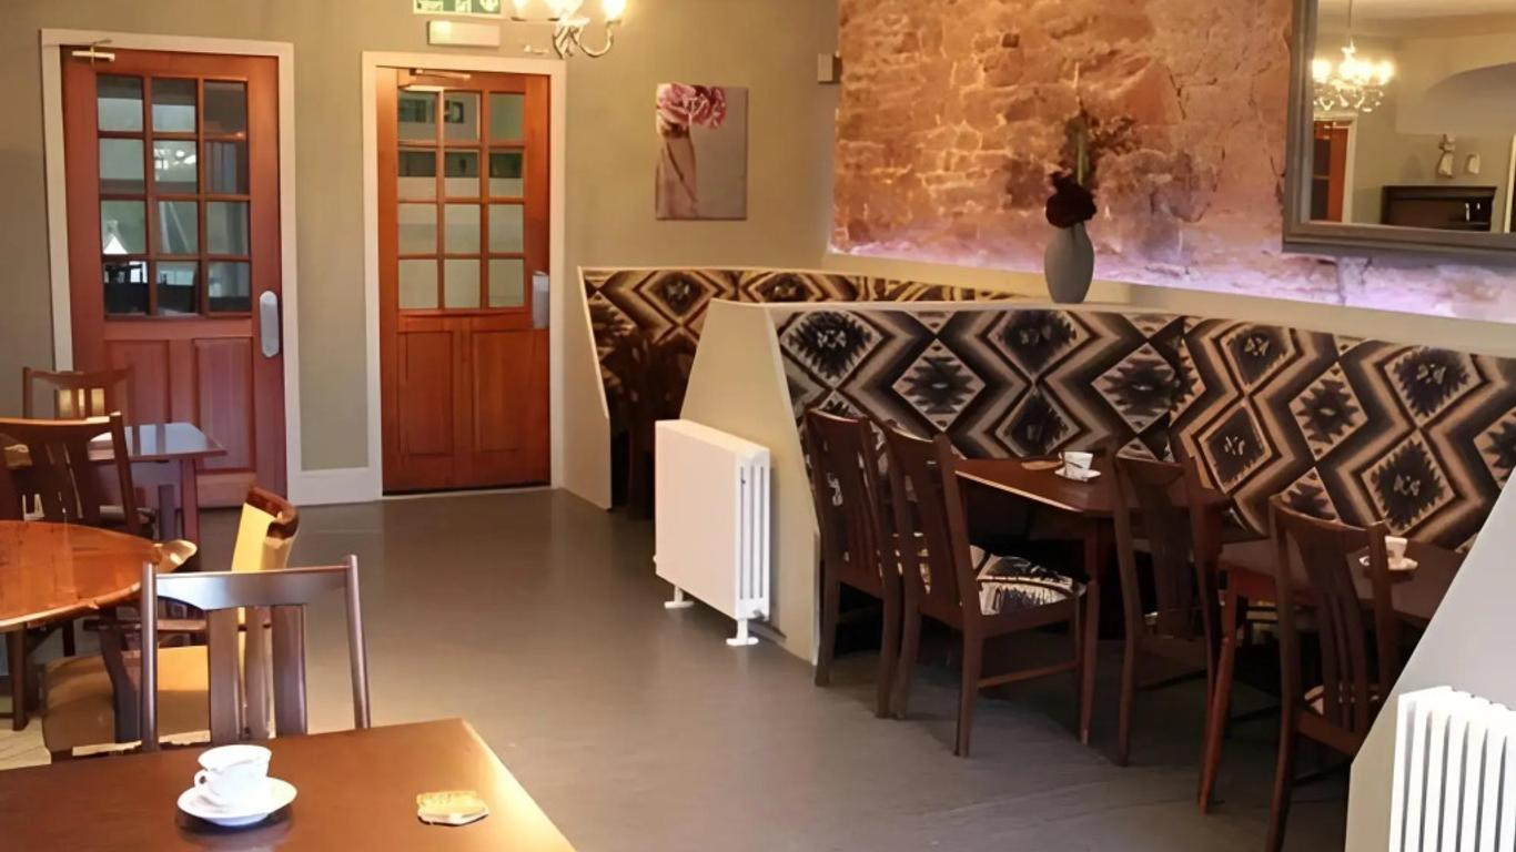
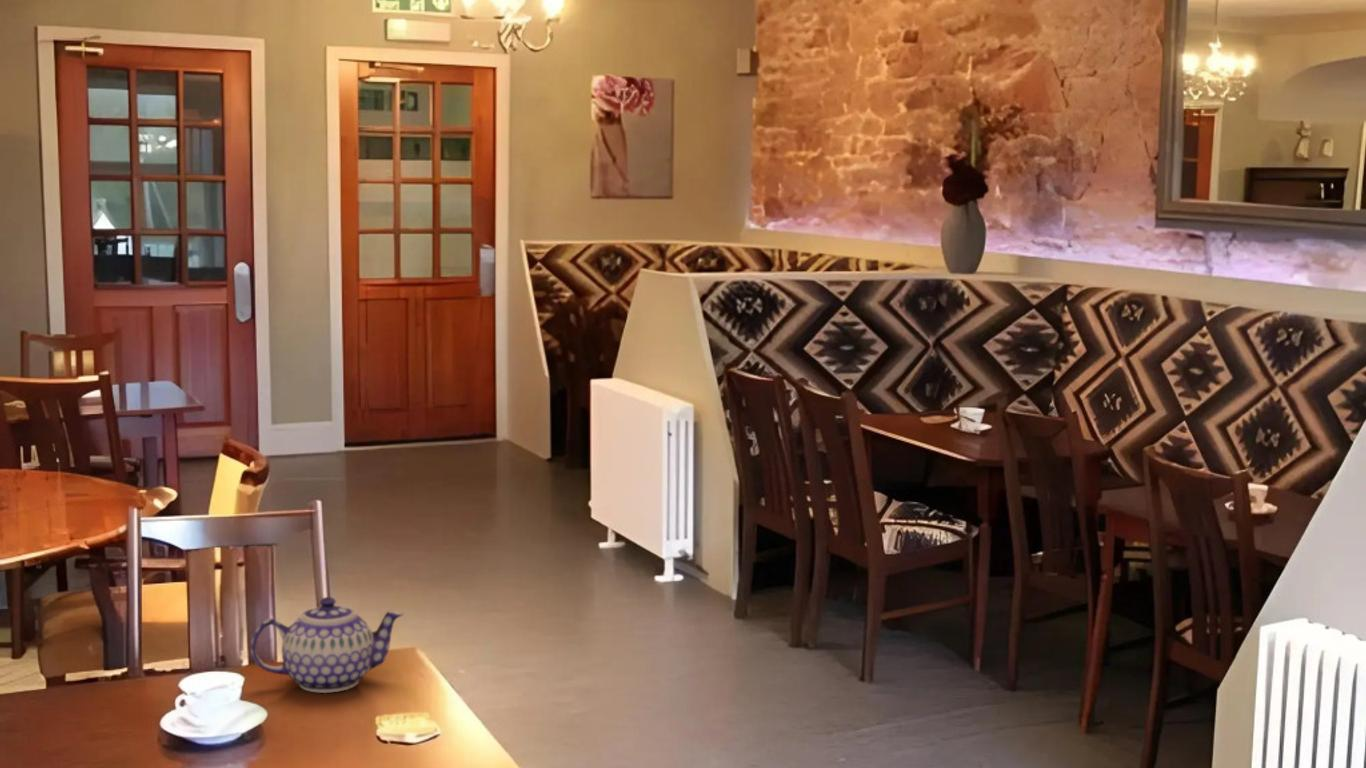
+ teapot [250,596,405,694]
